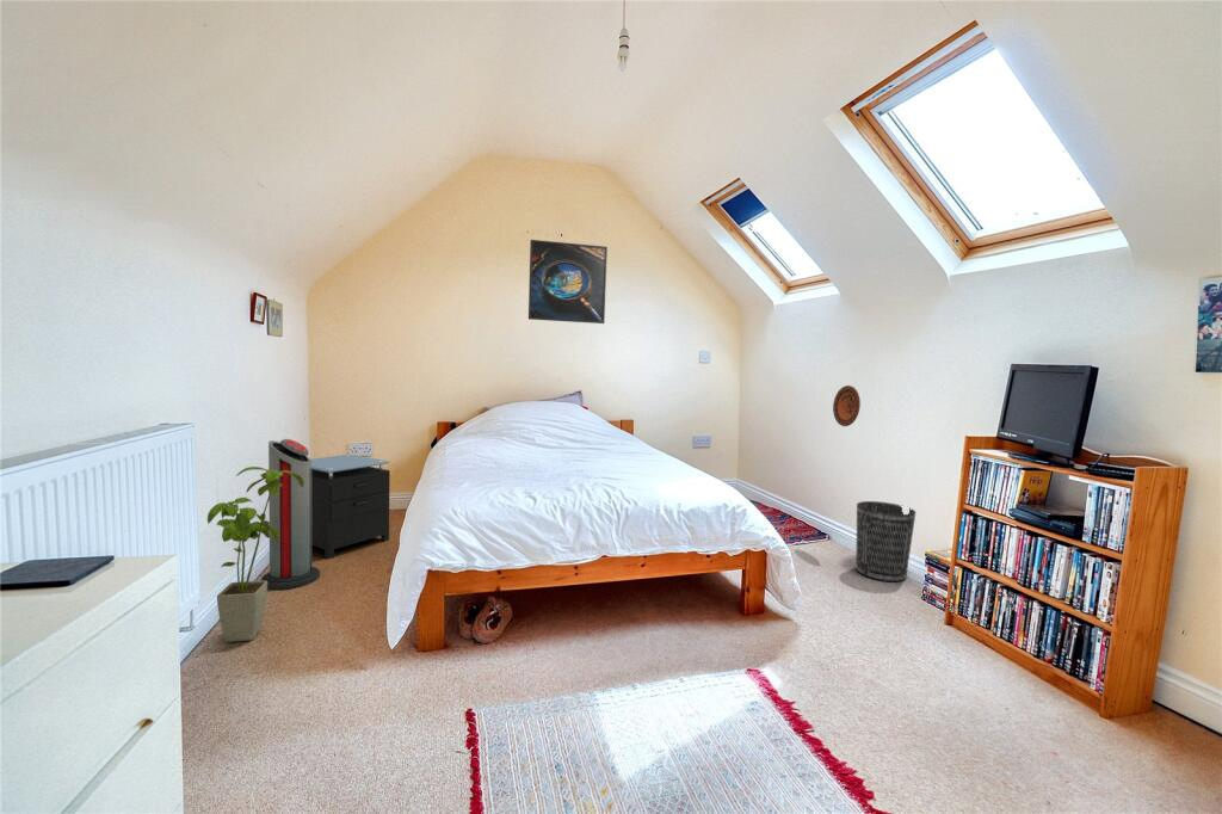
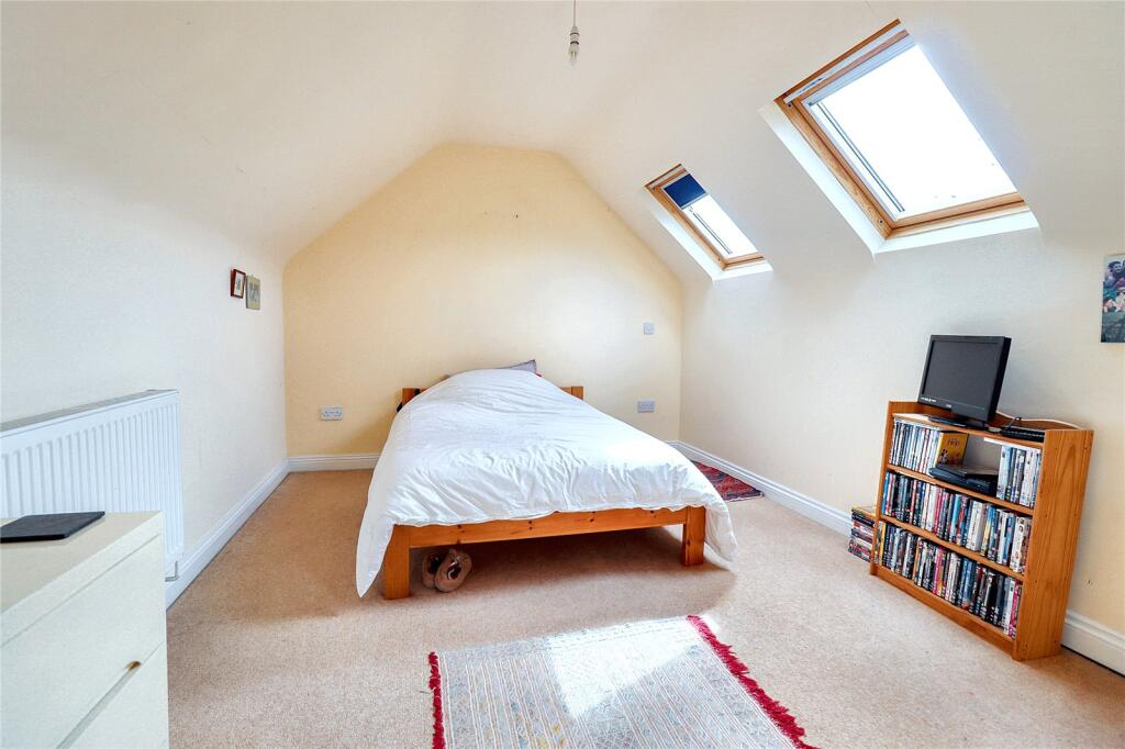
- air purifier [260,438,321,591]
- wastebasket [854,500,916,582]
- decorative plate [832,384,862,427]
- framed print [527,239,609,325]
- house plant [206,465,304,643]
- nightstand [310,454,391,560]
